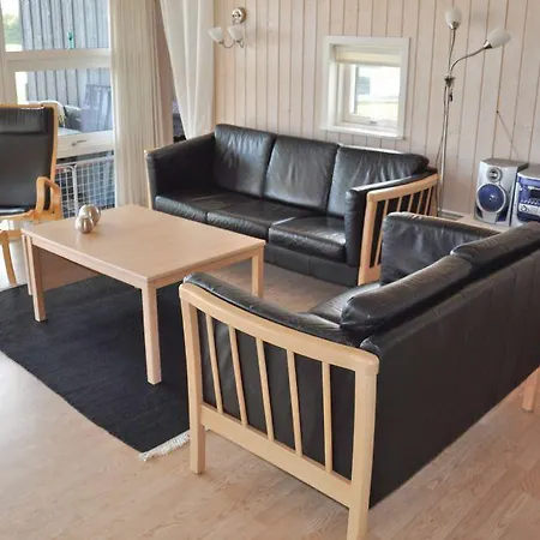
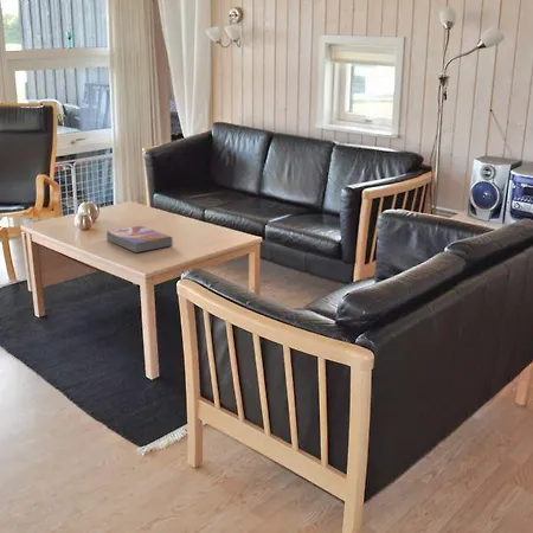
+ textbook [105,225,174,253]
